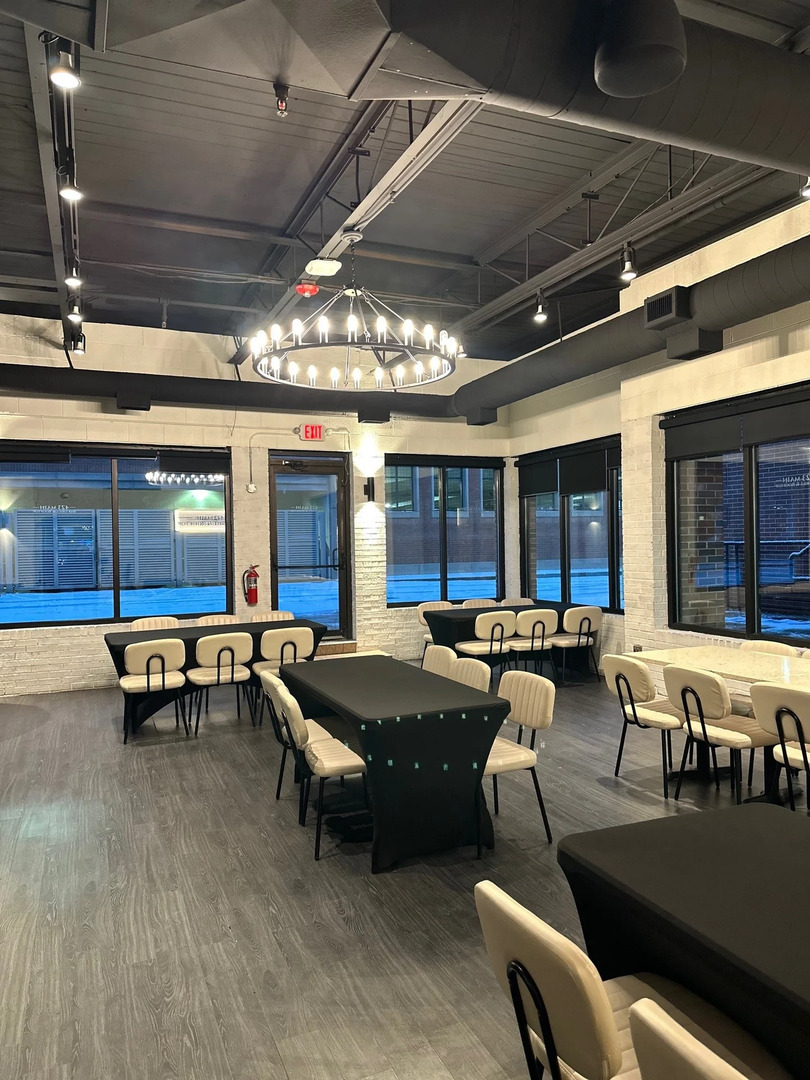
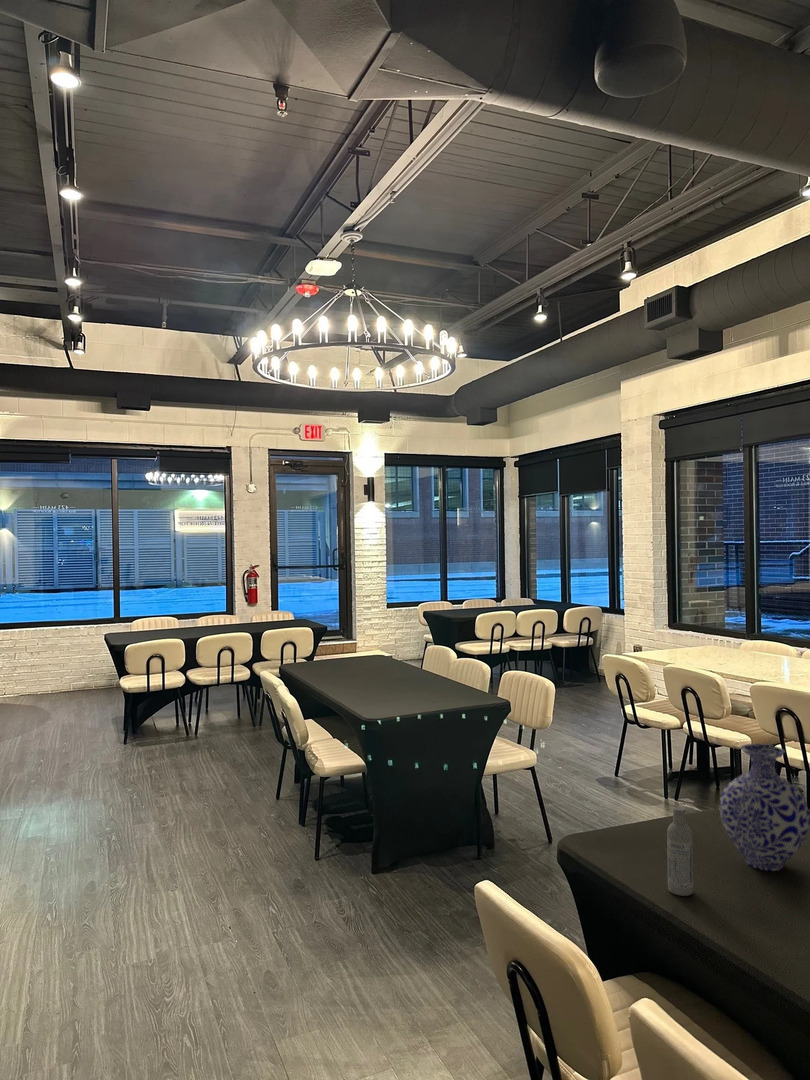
+ vase [718,743,810,872]
+ bottle [666,806,694,897]
